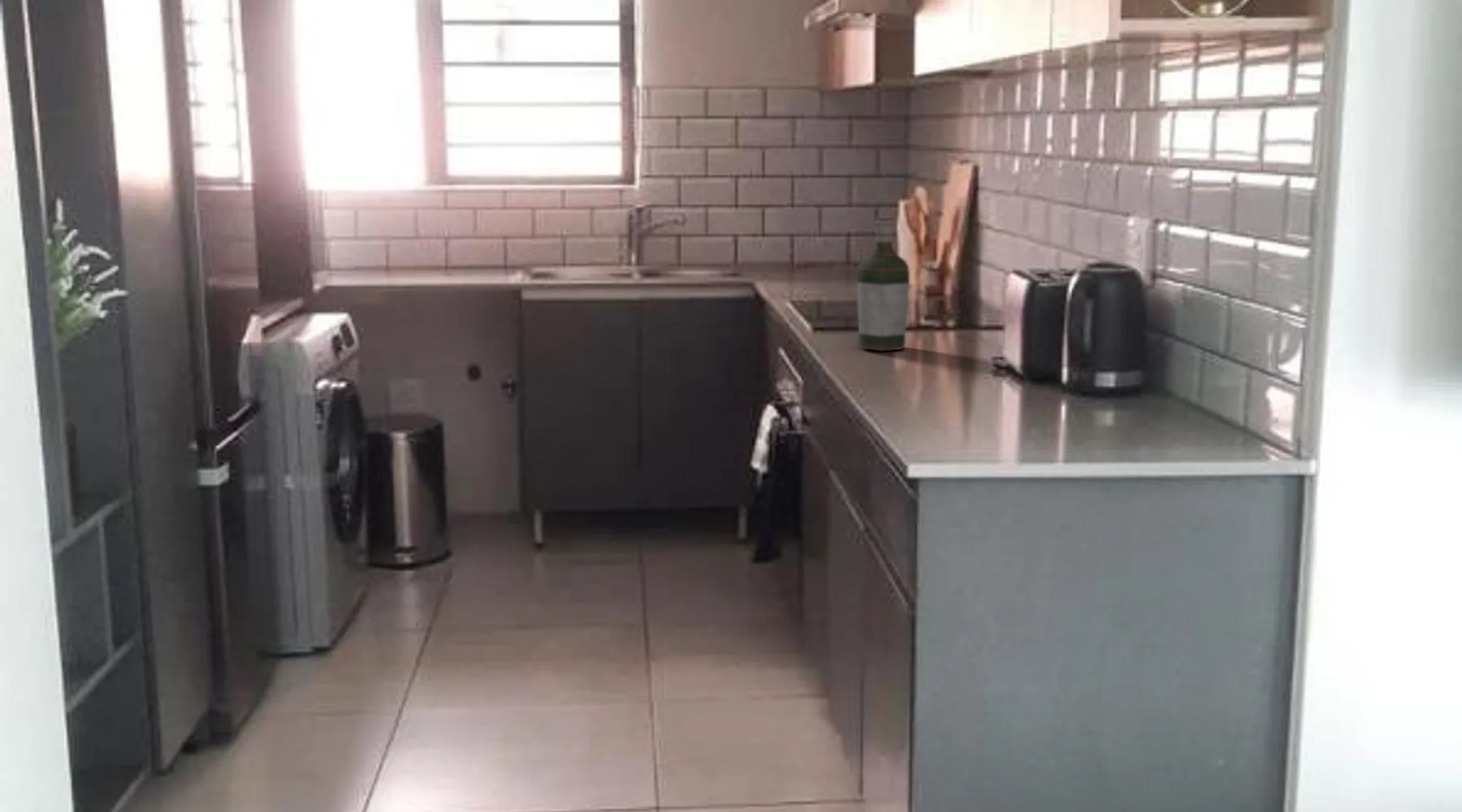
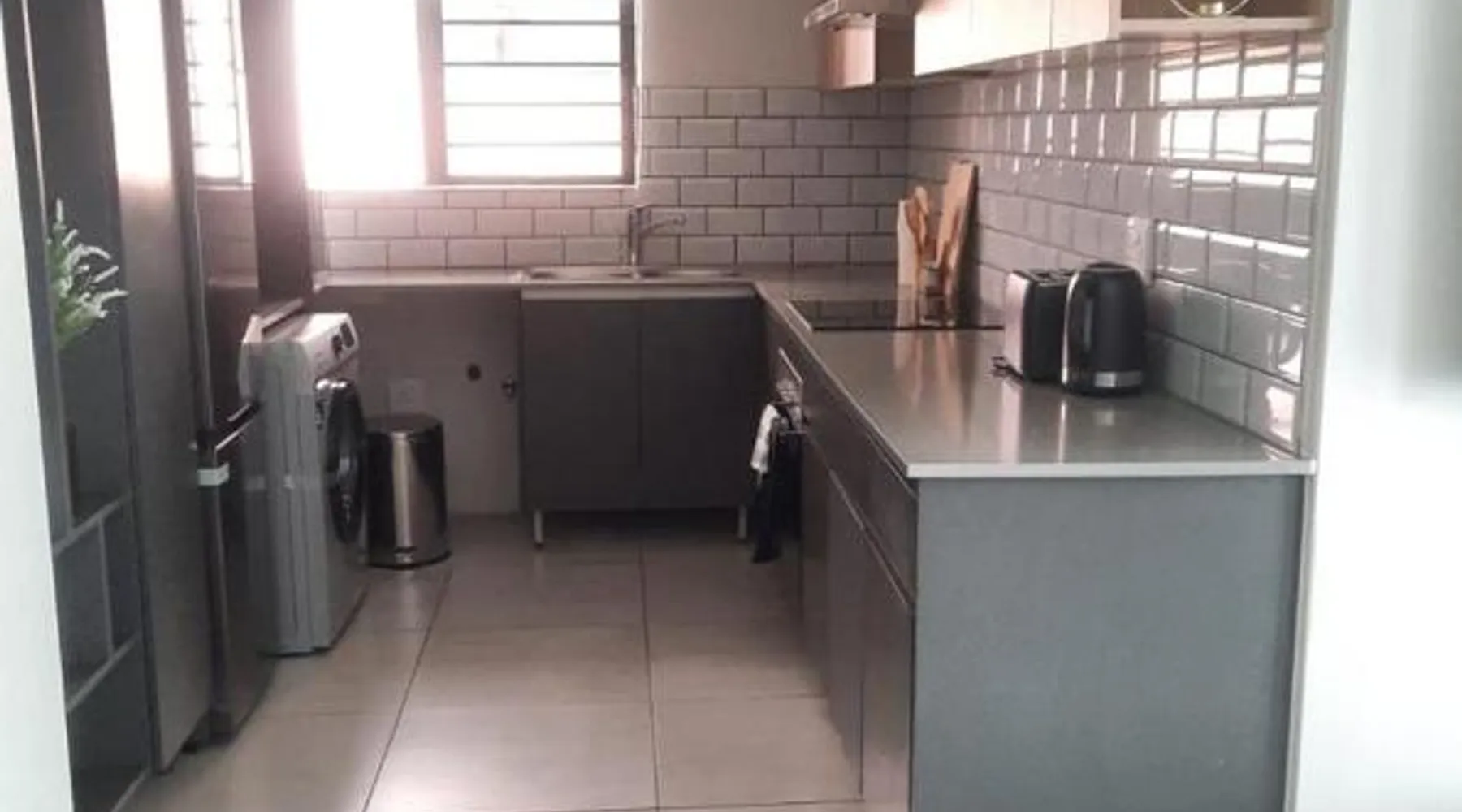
- bottle [856,215,911,352]
